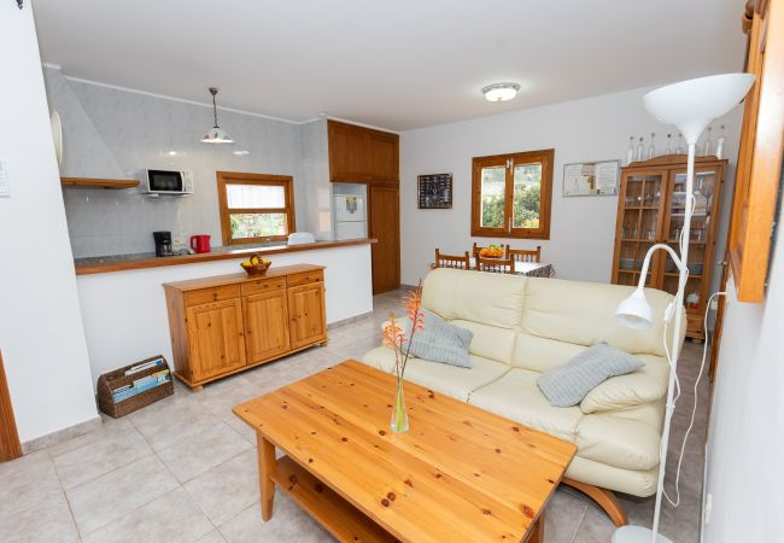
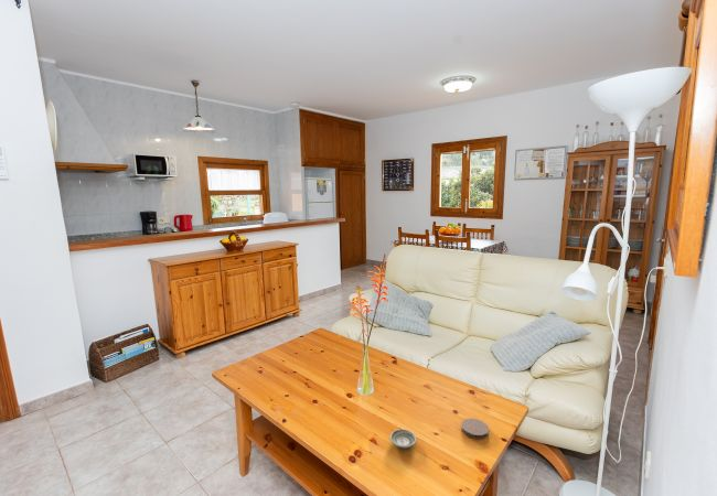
+ coaster [460,418,490,440]
+ saucer [389,428,418,450]
